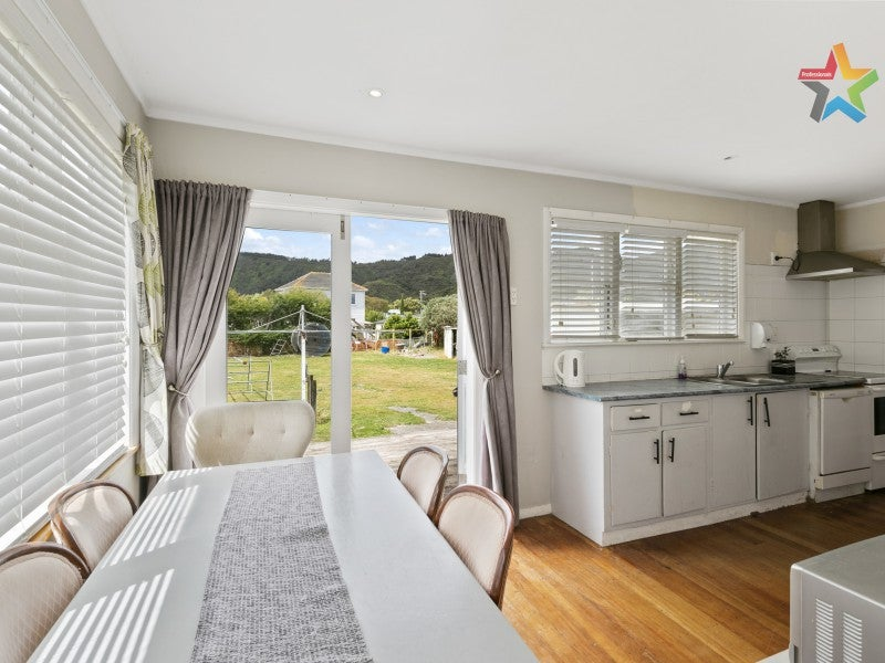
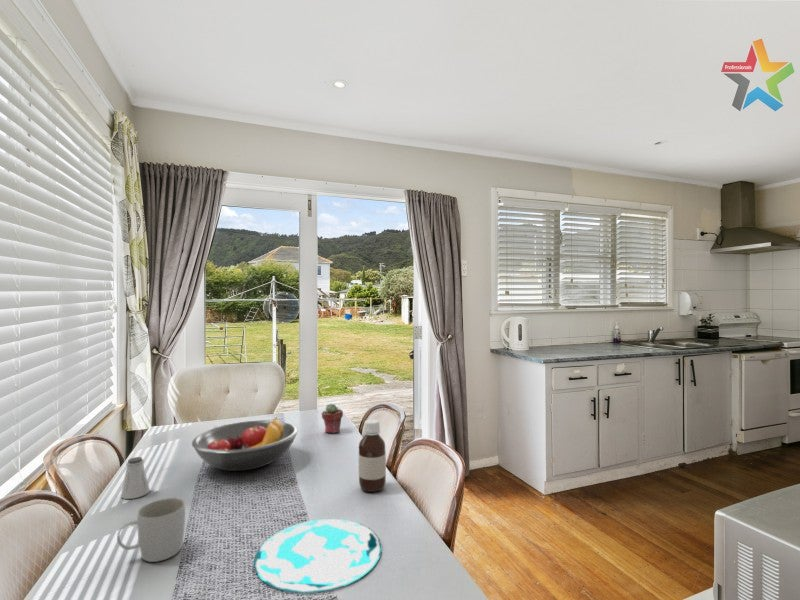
+ fruit bowl [191,416,299,472]
+ saltshaker [120,456,151,500]
+ potted succulent [321,403,344,434]
+ plate [253,518,382,594]
+ bottle [358,418,387,493]
+ mug [116,497,186,563]
